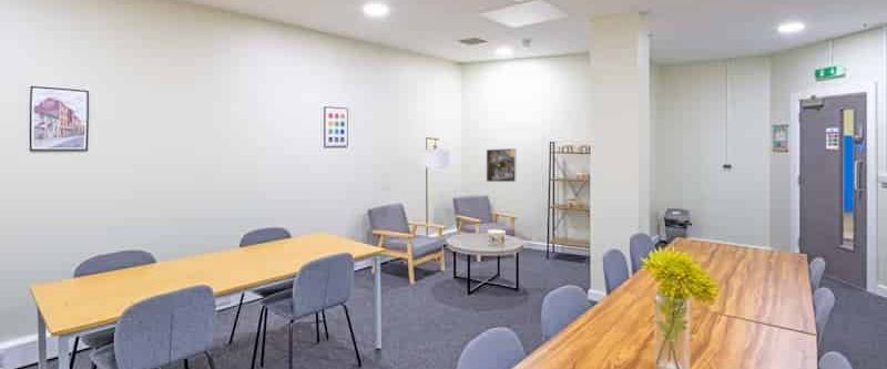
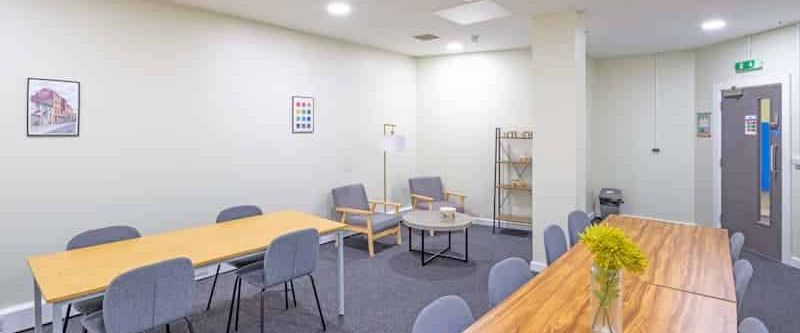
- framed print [486,147,518,183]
